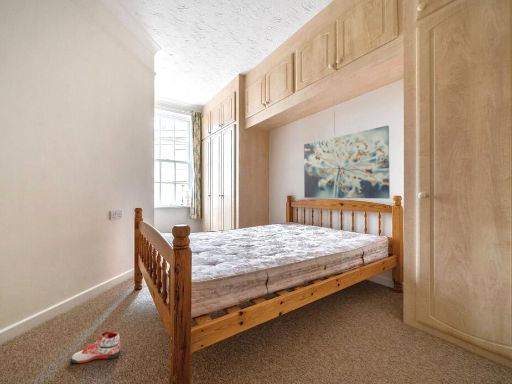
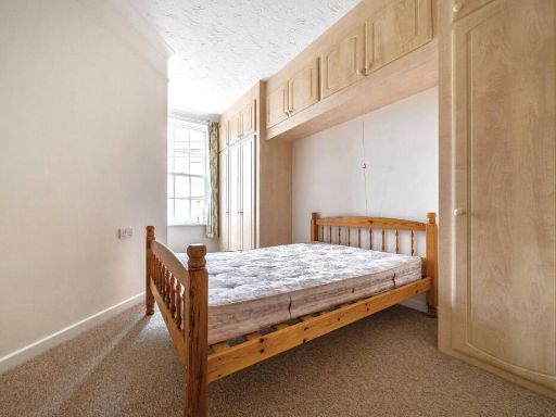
- wall art [303,125,391,200]
- sneaker [70,330,122,364]
